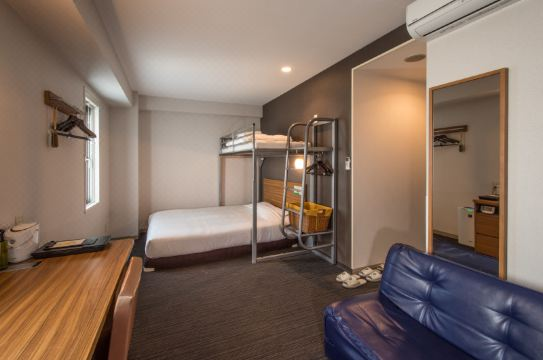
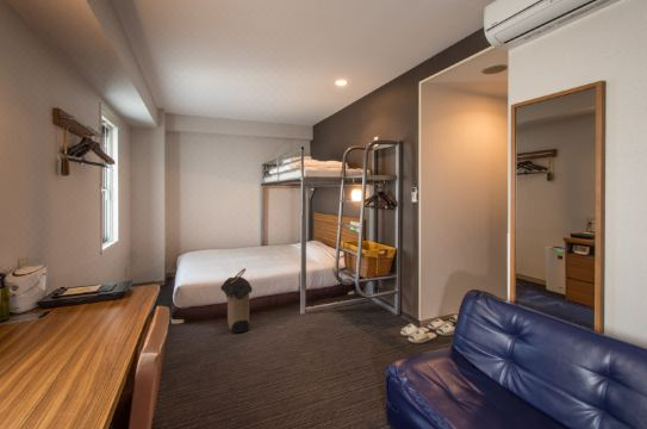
+ laundry hamper [219,267,254,334]
